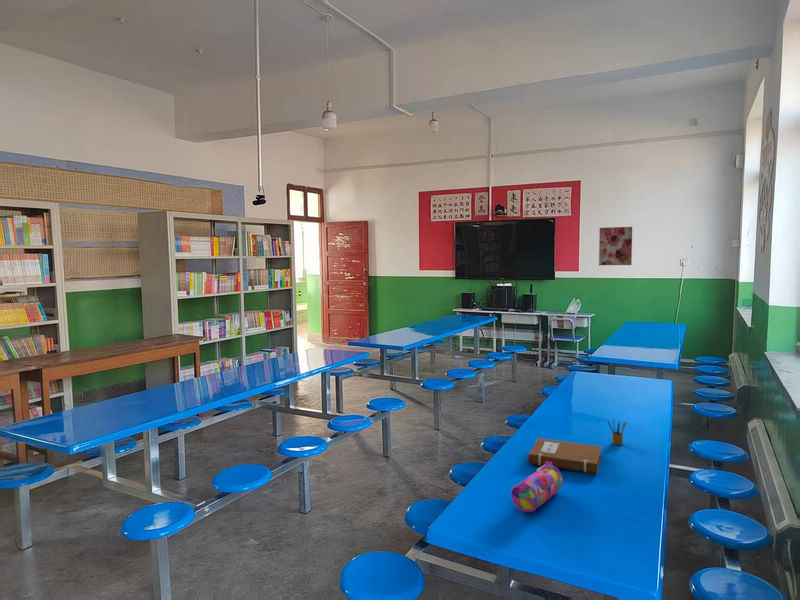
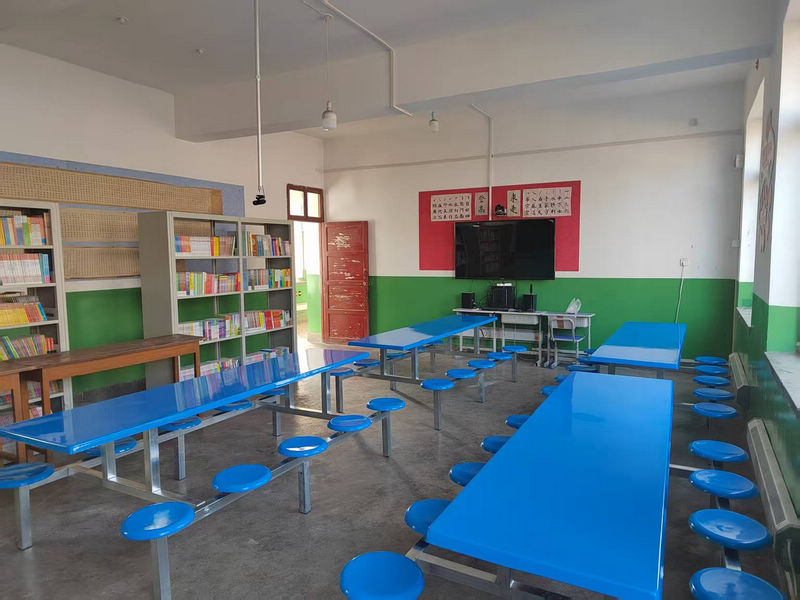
- notebook [526,437,602,475]
- pencil box [606,418,628,446]
- wall art [598,226,633,266]
- pencil case [510,461,563,513]
